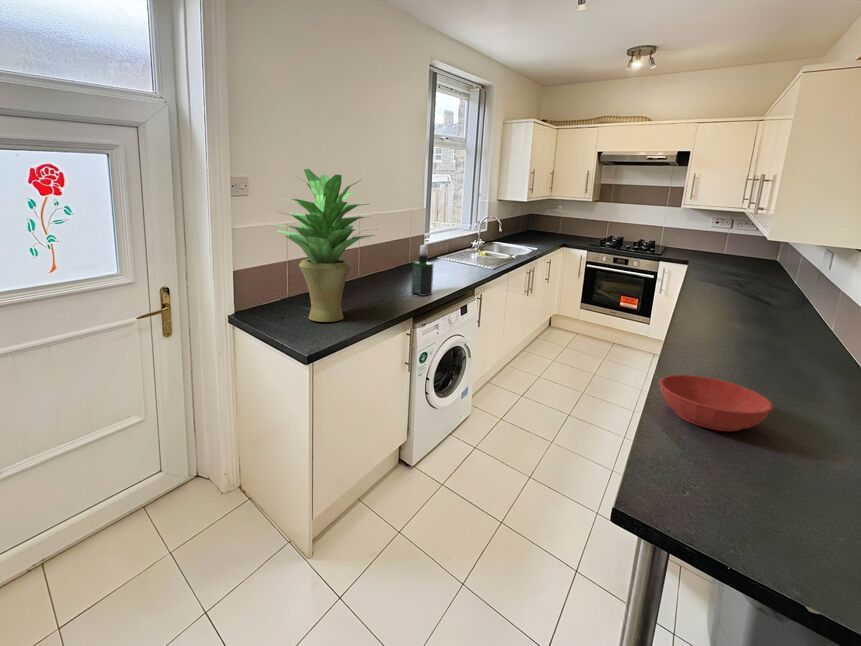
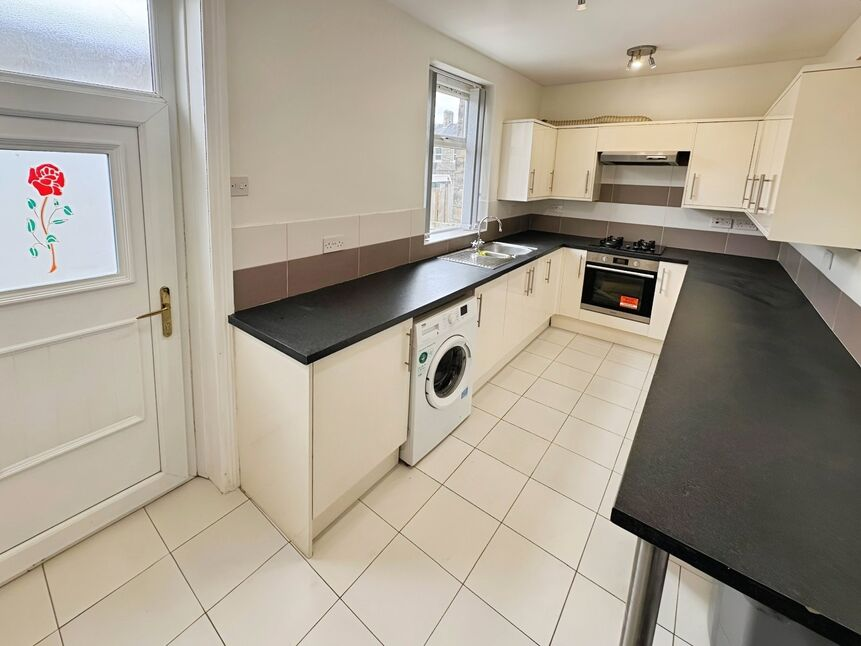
- bowl [658,374,774,432]
- spray bottle [410,244,434,297]
- potted plant [268,168,378,323]
